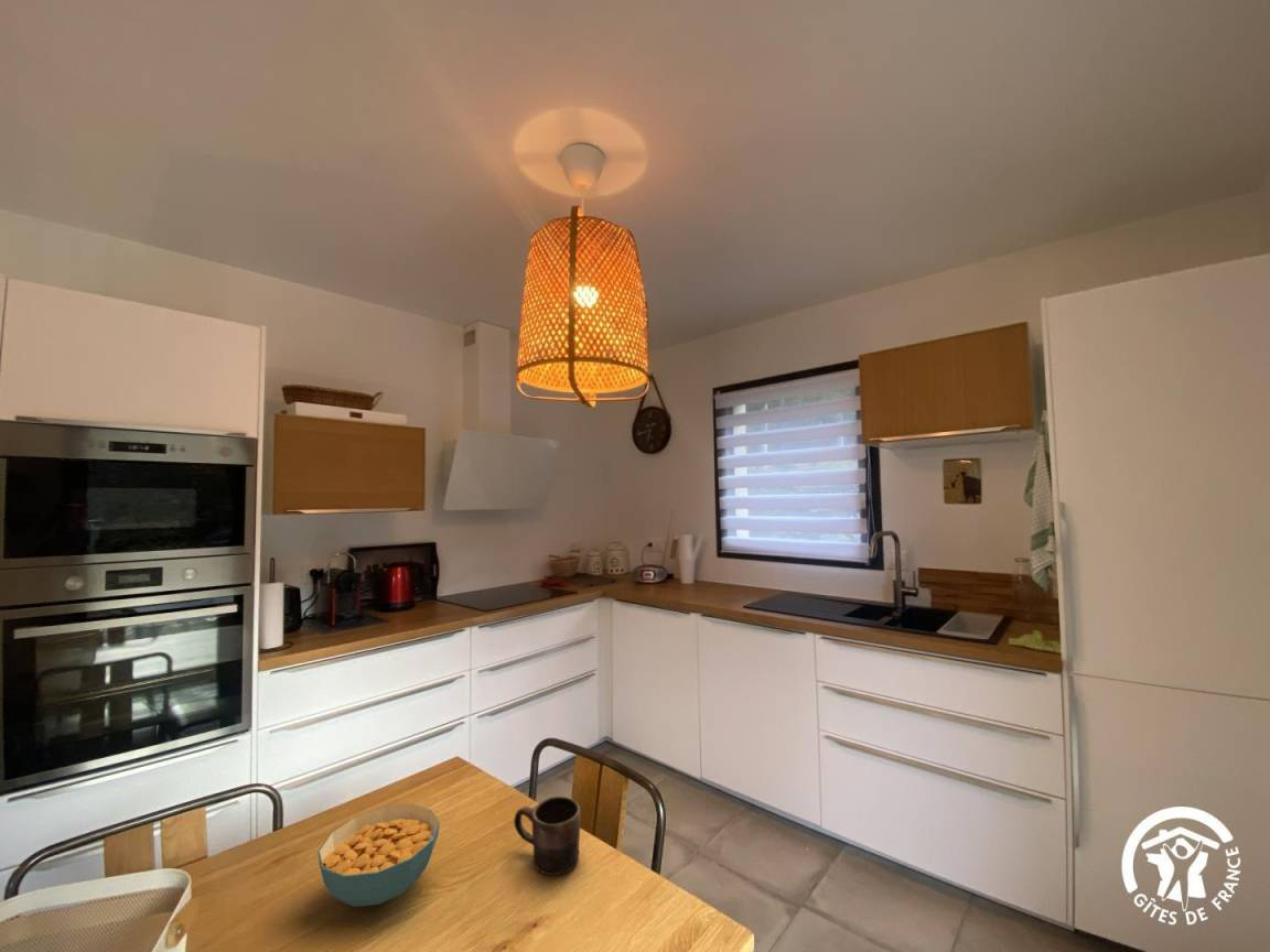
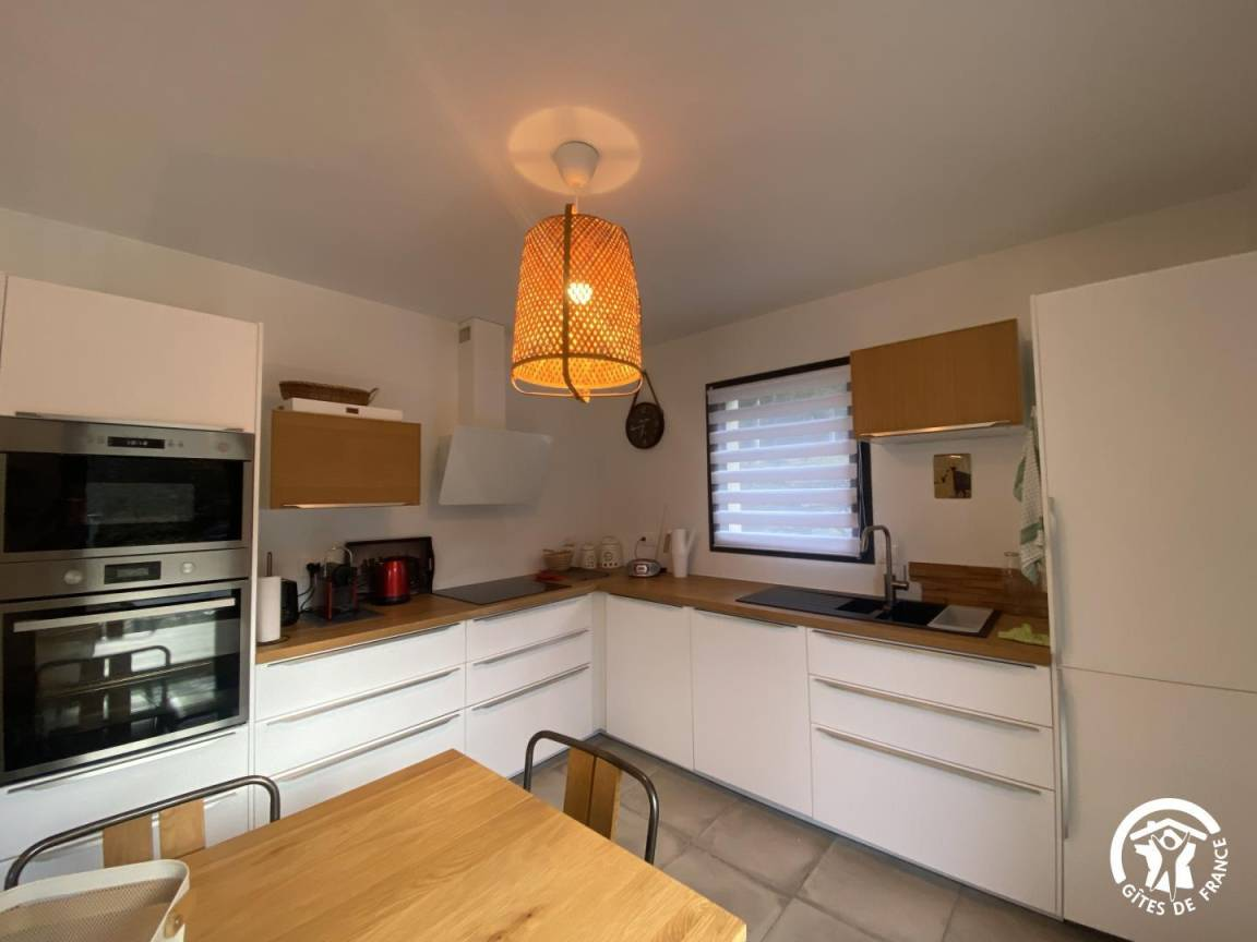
- mug [513,796,582,876]
- cereal bowl [316,803,441,908]
